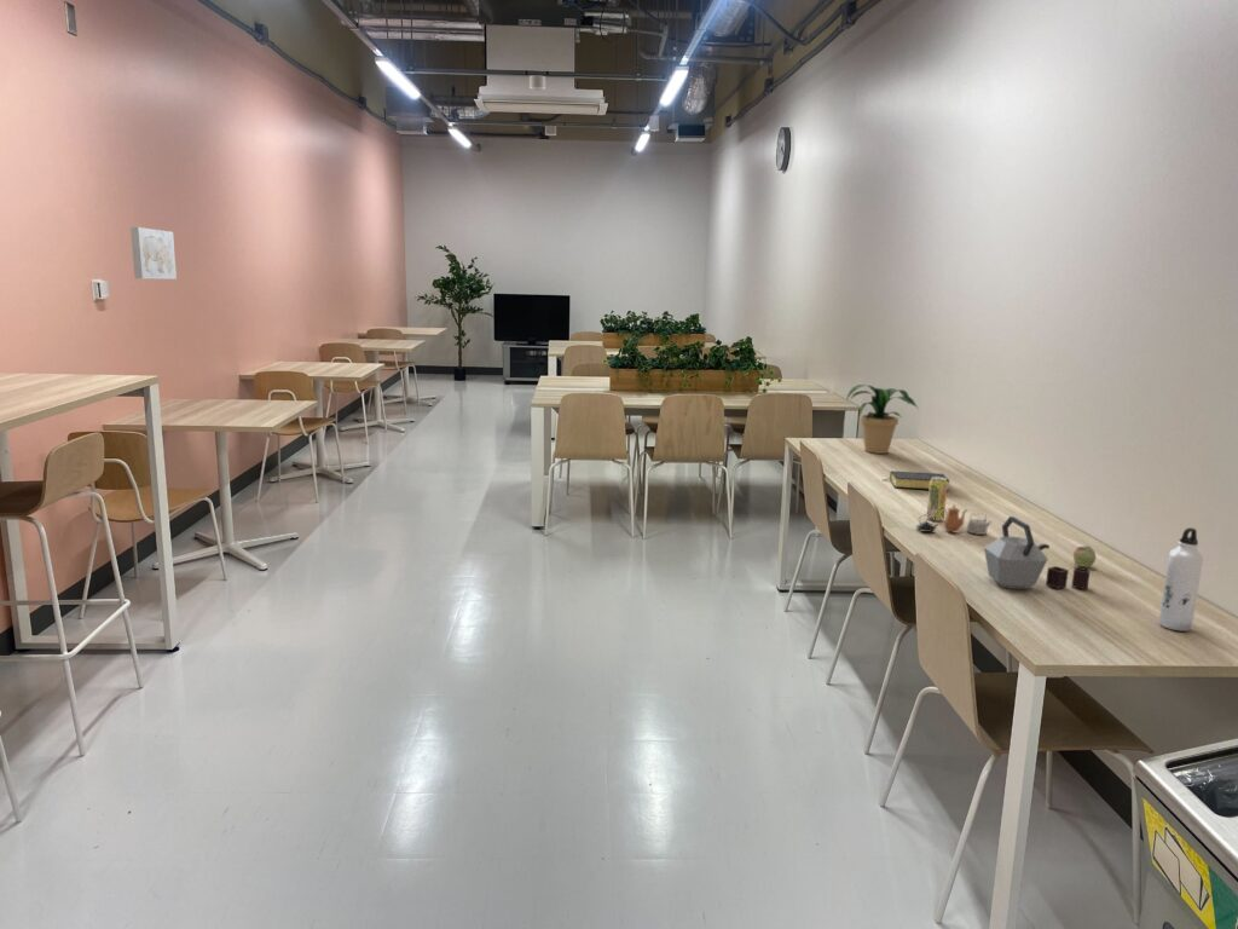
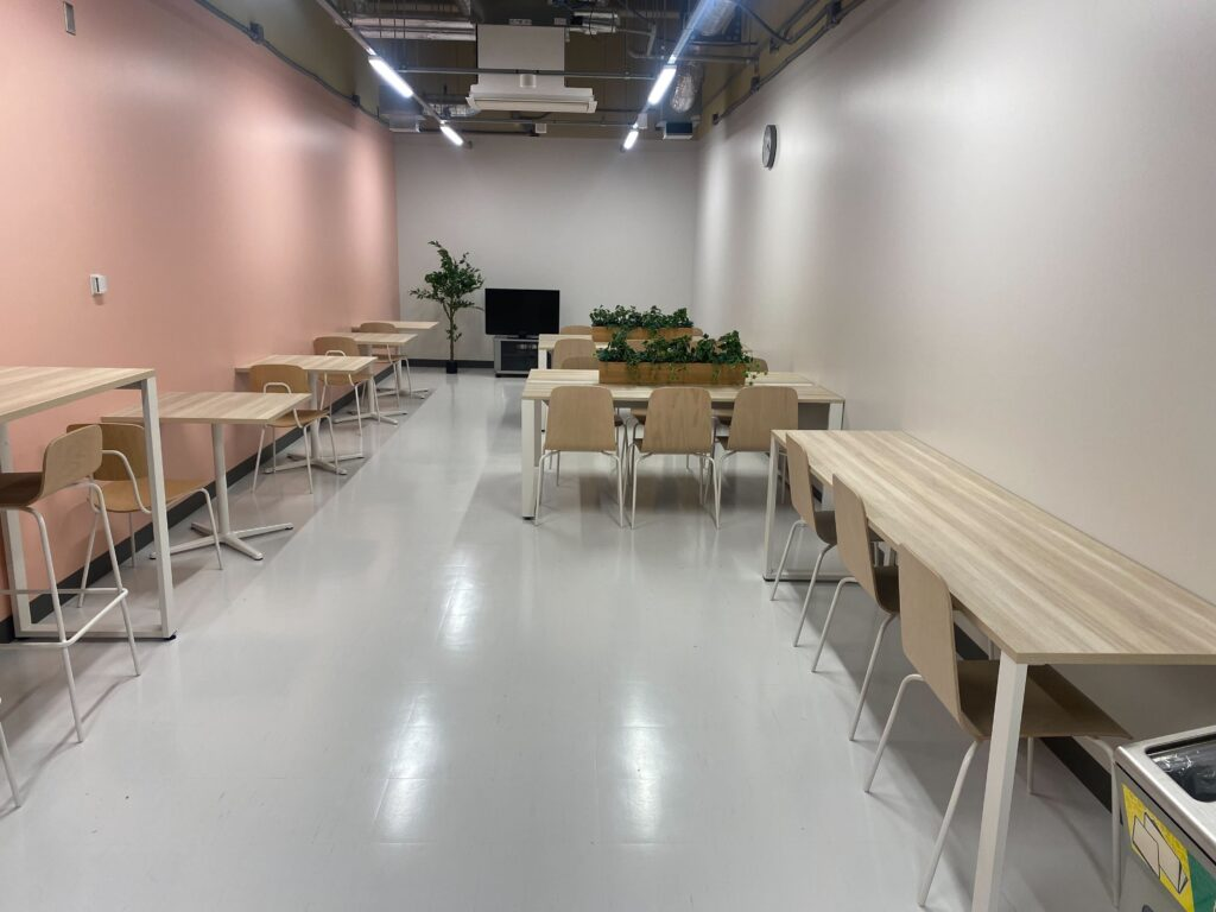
- wall art [129,226,178,281]
- beverage can [925,477,949,523]
- teapot [915,503,991,536]
- bible [883,469,950,492]
- apple [1072,544,1097,569]
- kettle [983,515,1092,590]
- potted plant [845,383,920,455]
- water bottle [1157,526,1204,633]
